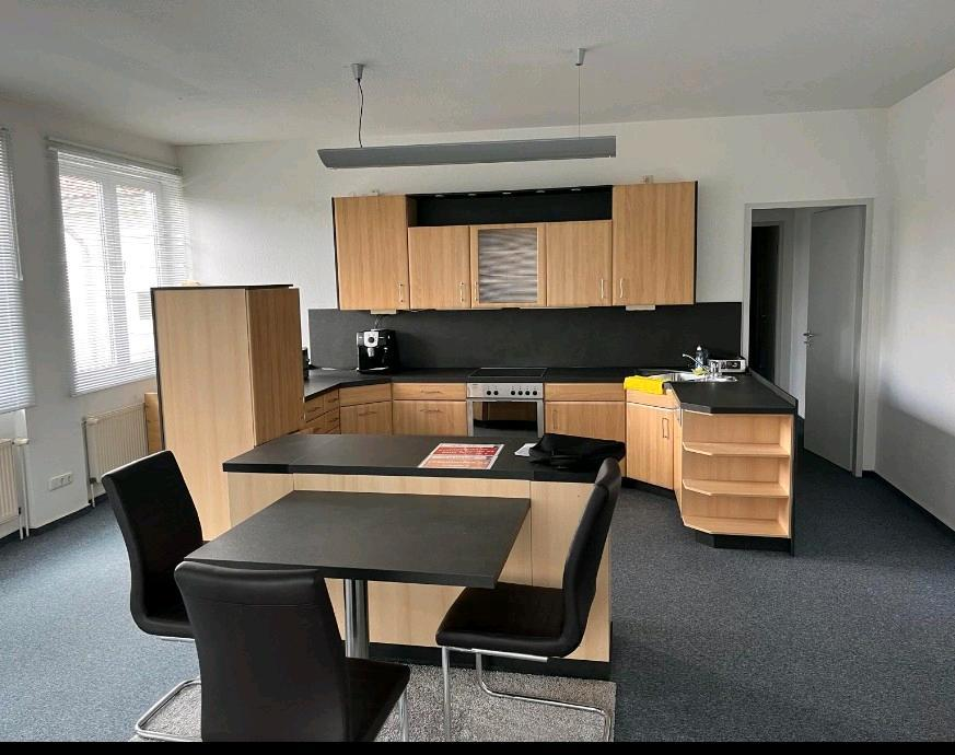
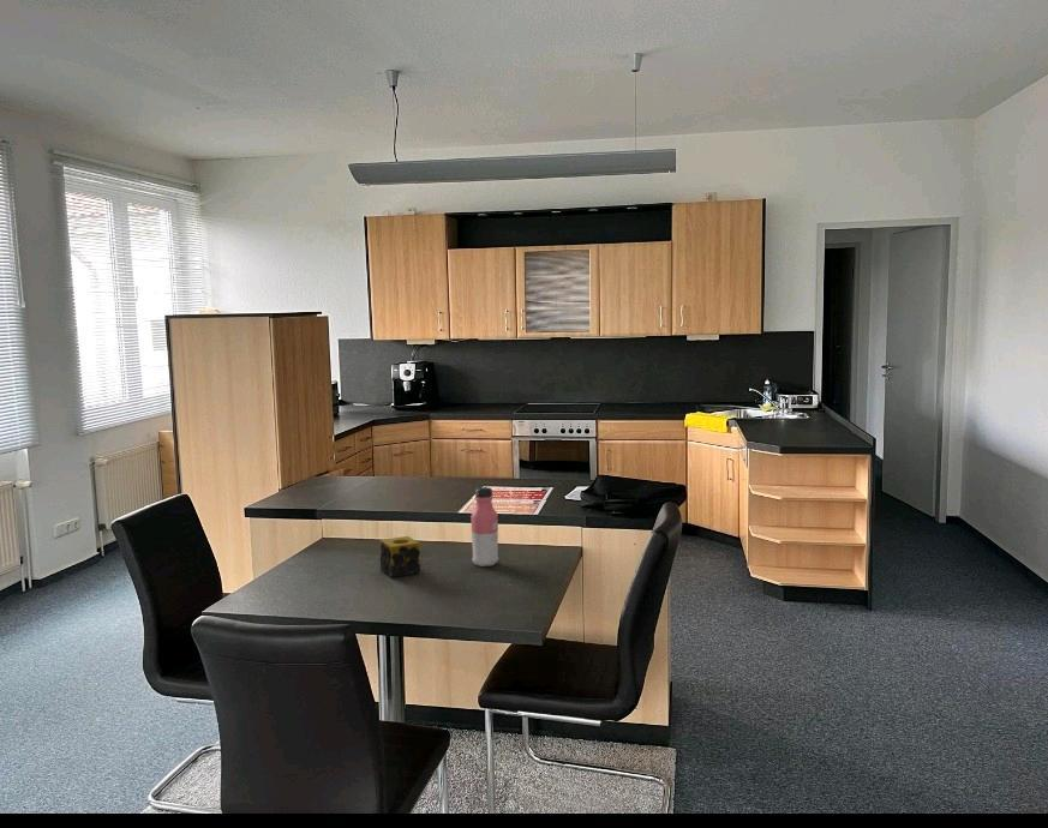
+ water bottle [469,486,499,568]
+ candle [379,535,421,578]
